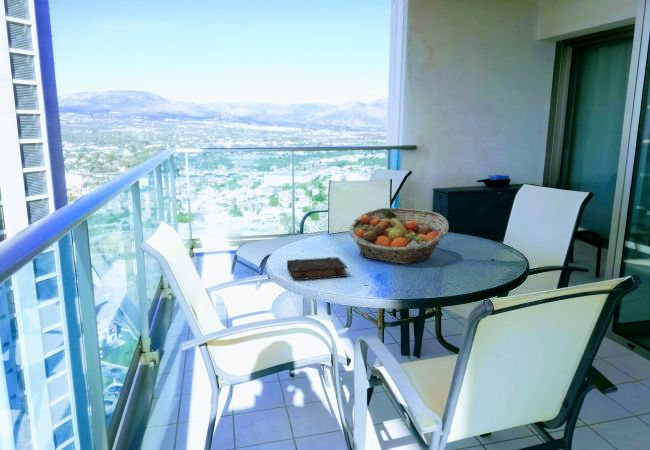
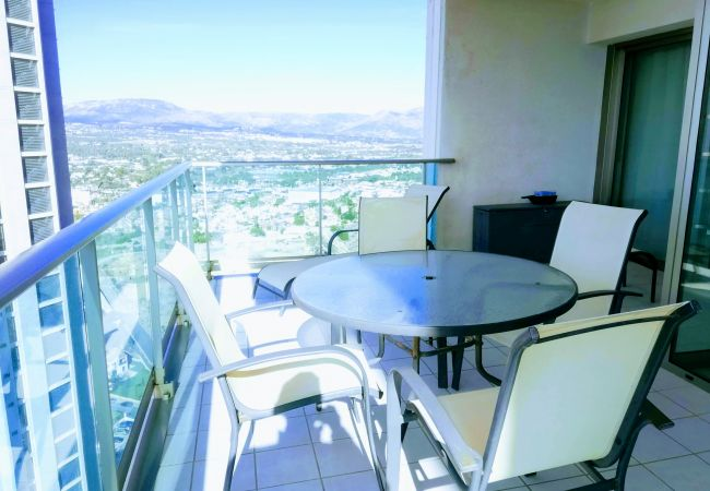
- book [286,256,349,281]
- fruit basket [348,207,450,265]
